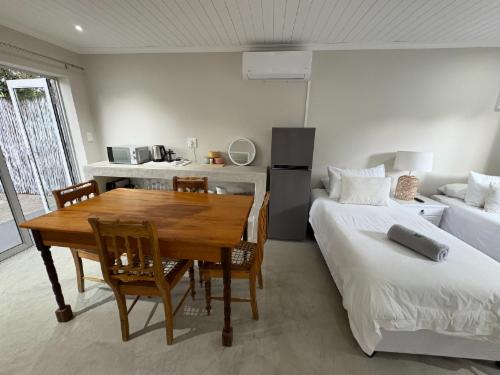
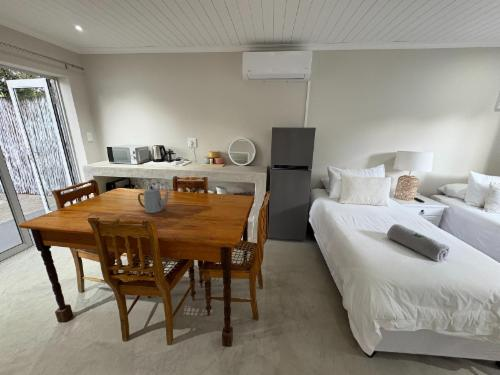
+ teapot [137,185,170,214]
